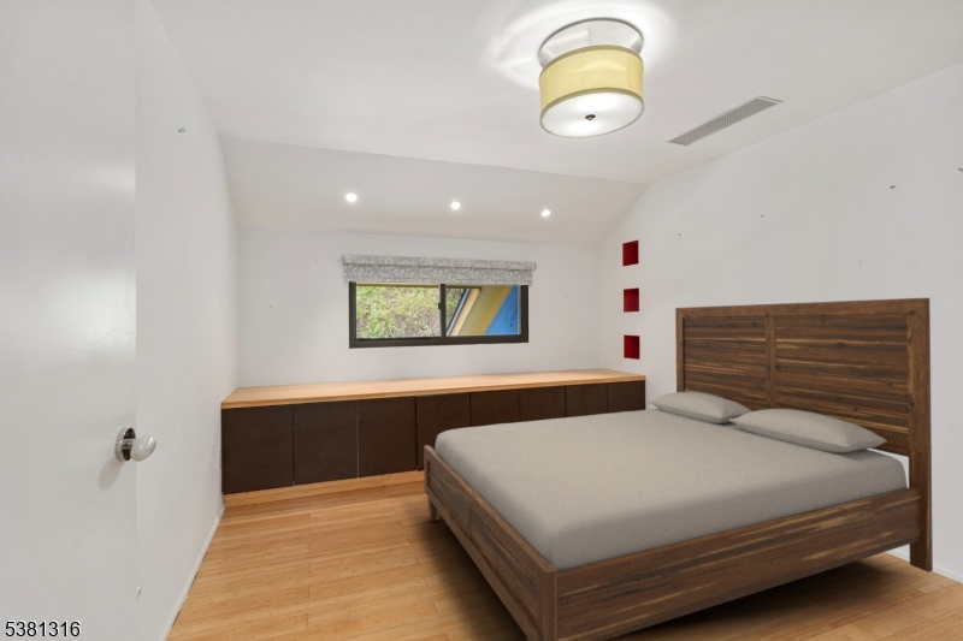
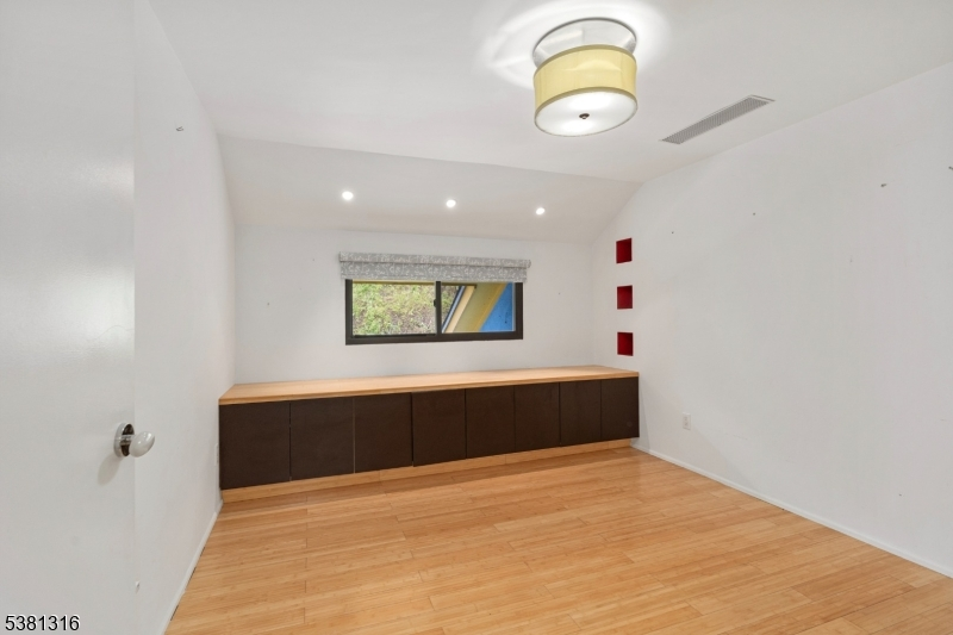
- bed [423,297,934,641]
